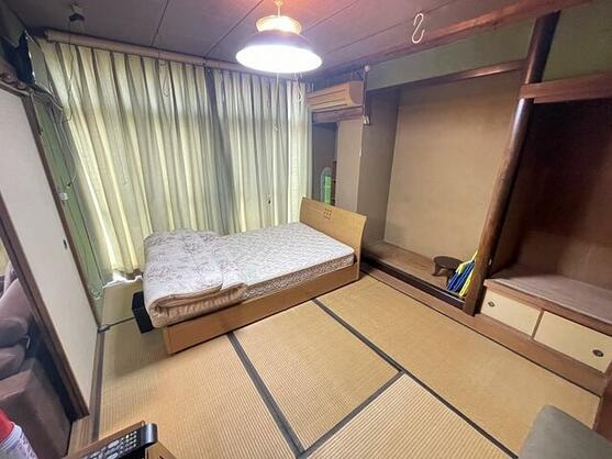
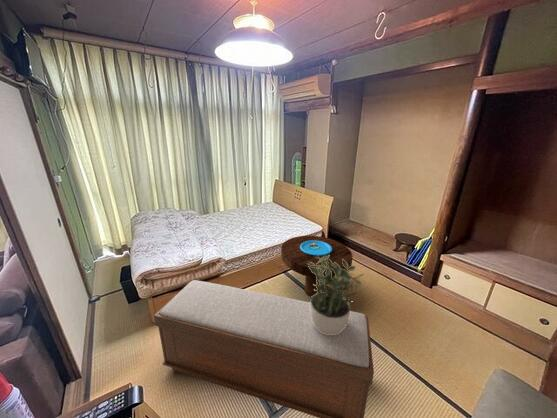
+ bench [153,279,375,418]
+ potted plant [306,255,365,335]
+ side table [280,235,354,297]
